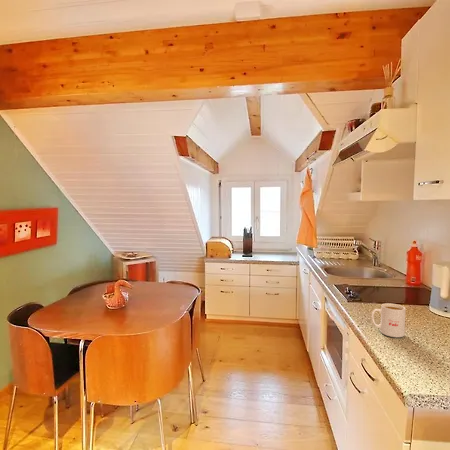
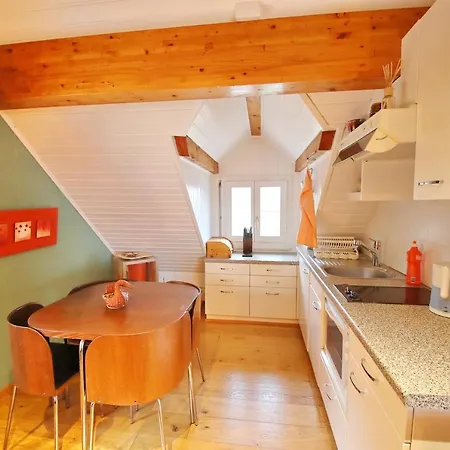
- mug [371,302,407,338]
